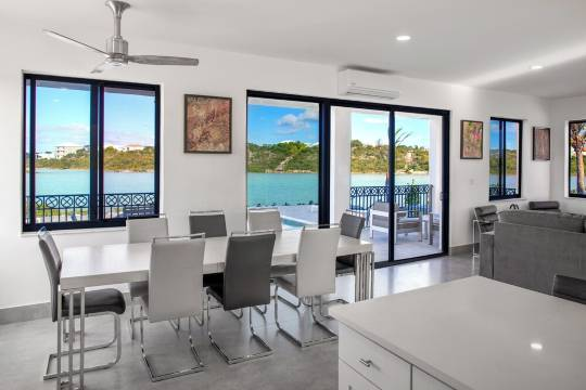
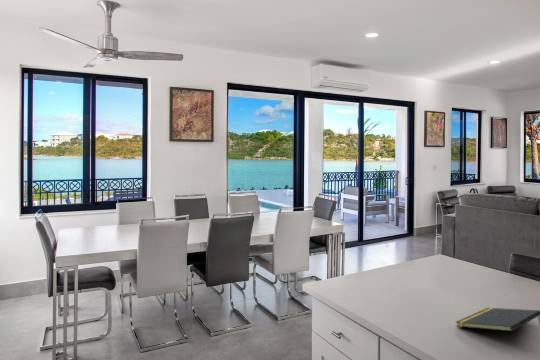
+ notepad [455,307,540,332]
